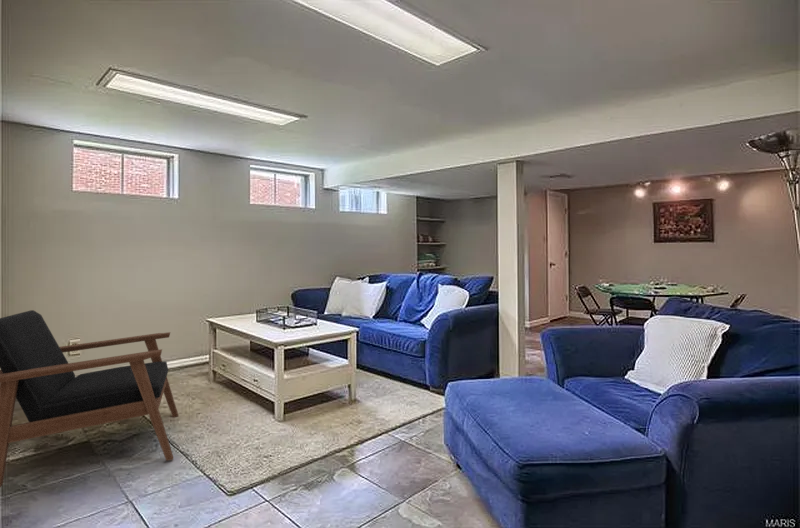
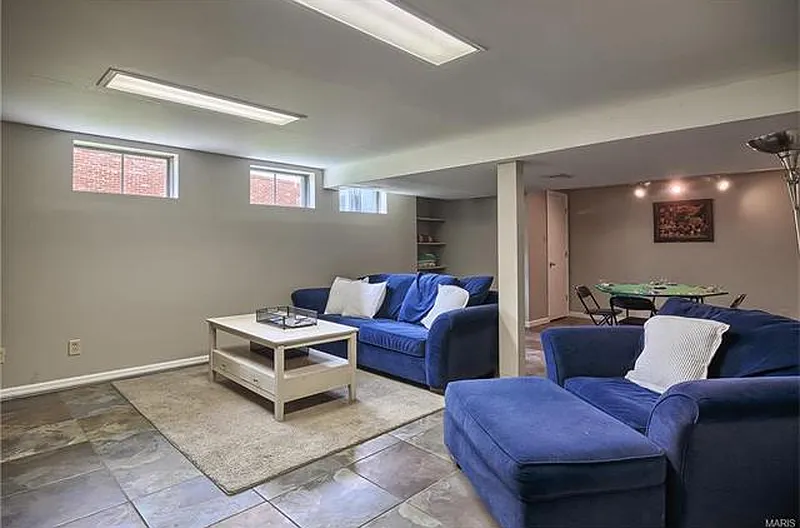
- armchair [0,309,179,488]
